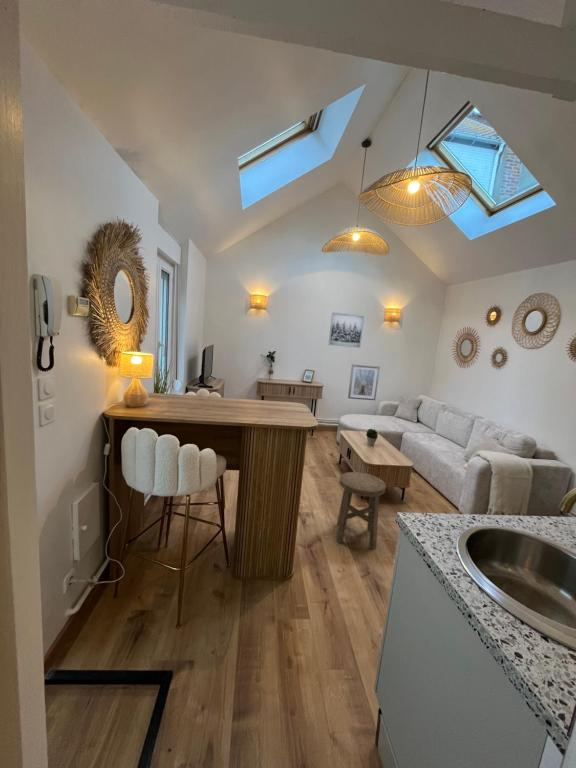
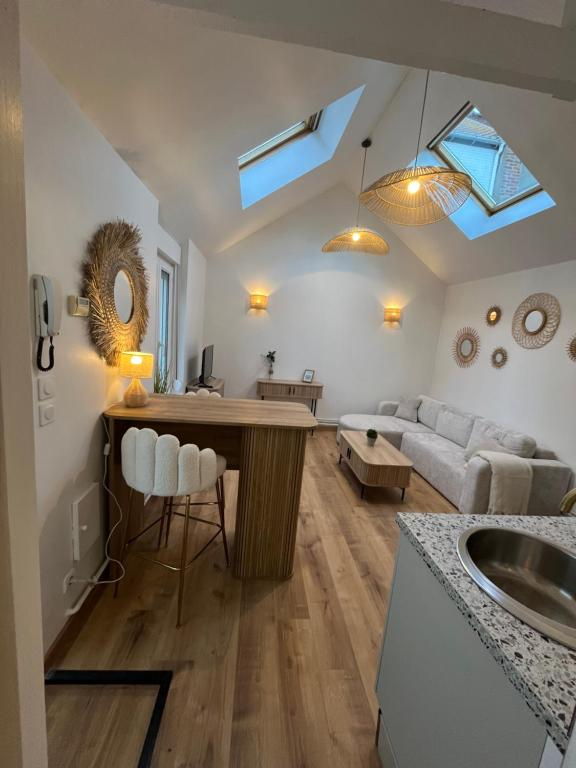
- stool [335,471,387,550]
- picture frame [347,363,381,401]
- wall art [328,311,365,349]
